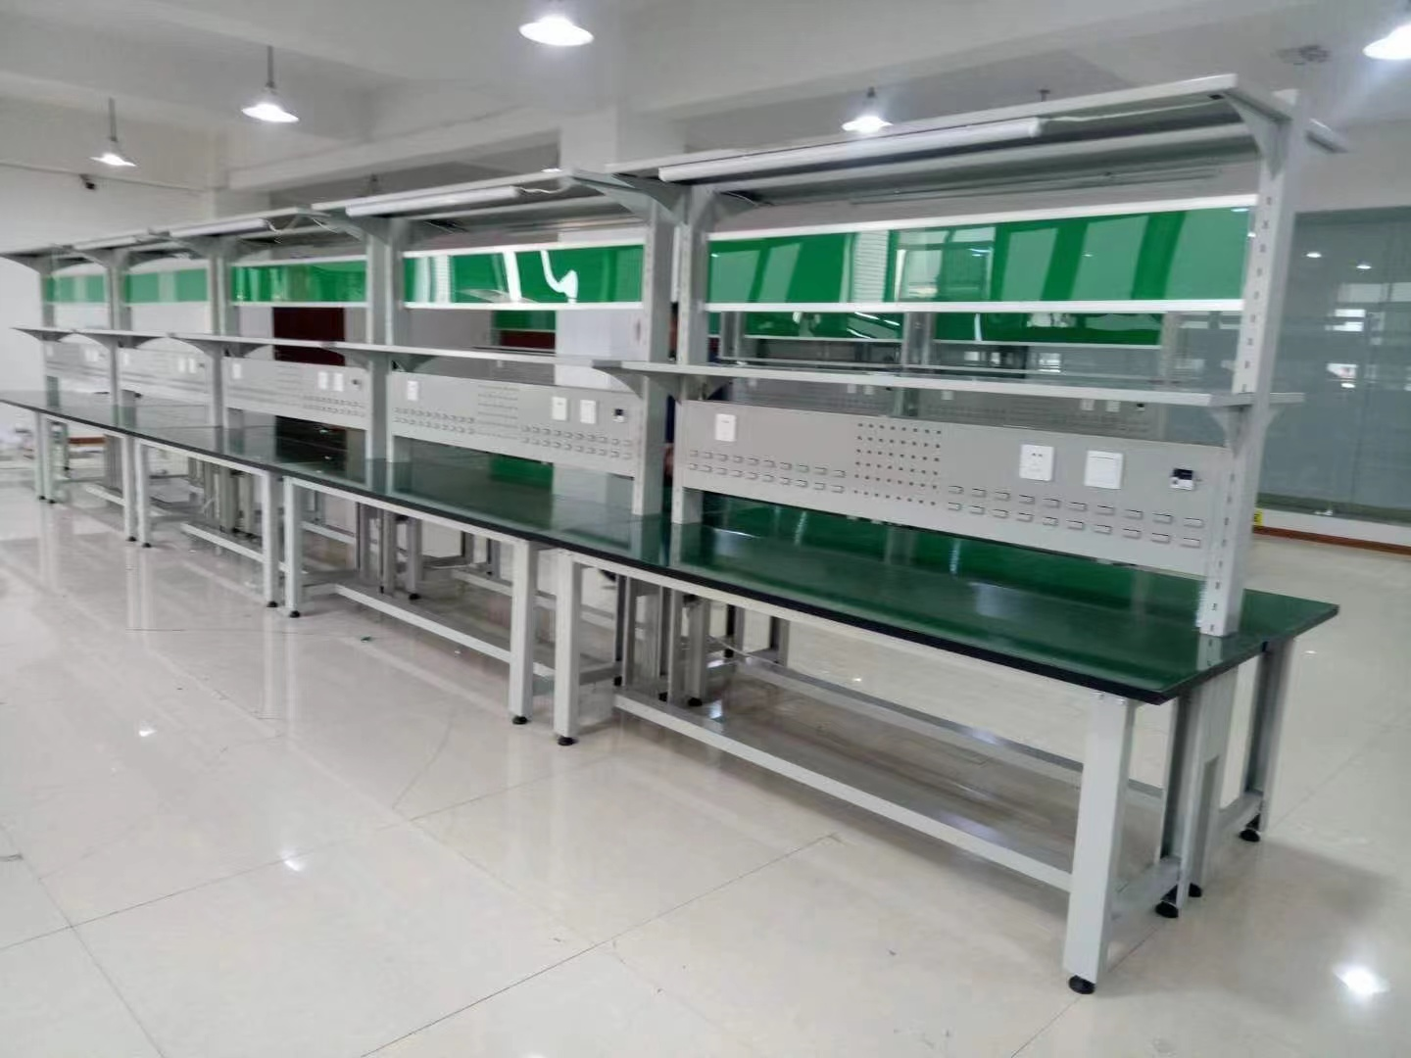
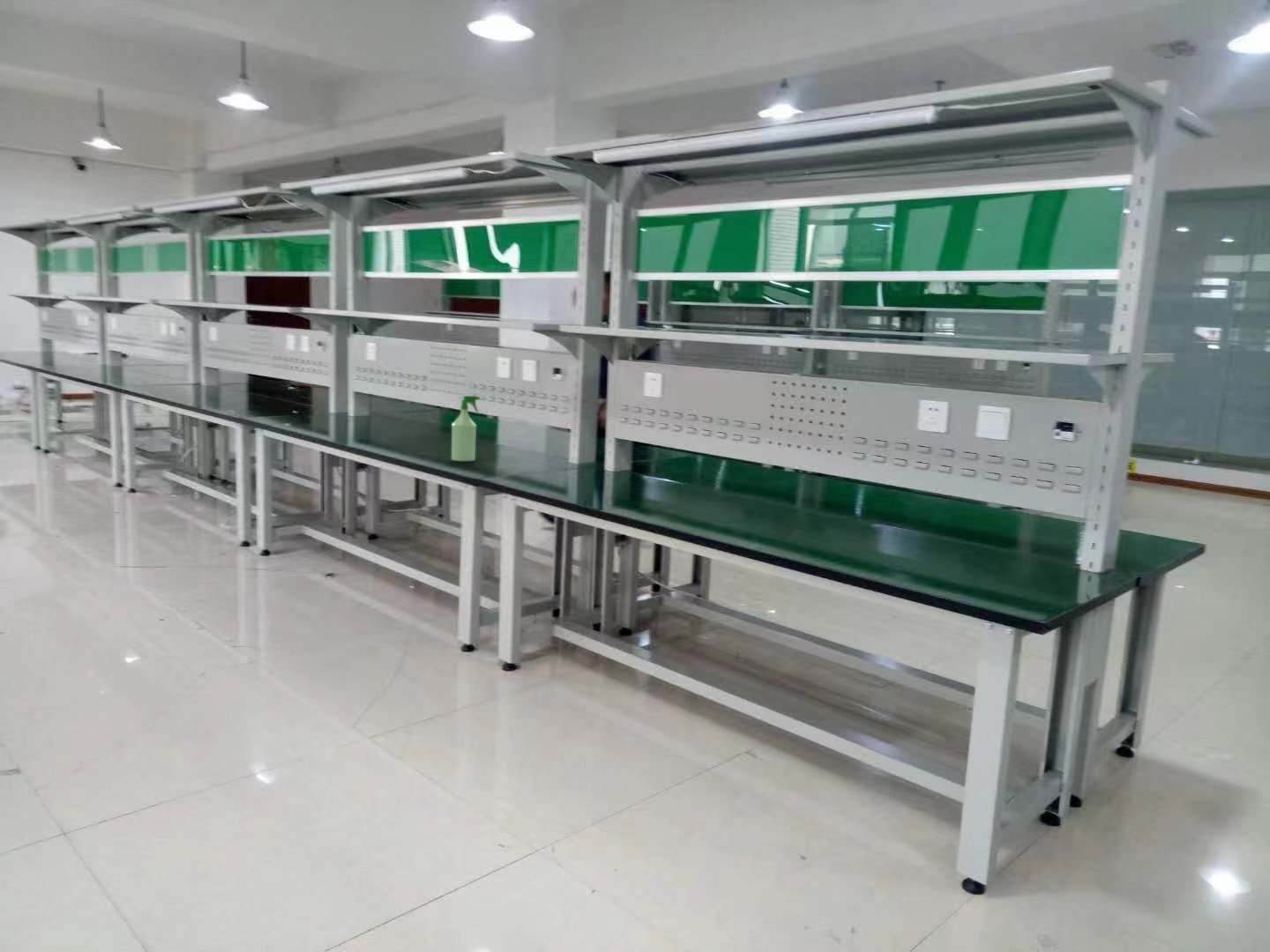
+ spray bottle [451,395,481,462]
